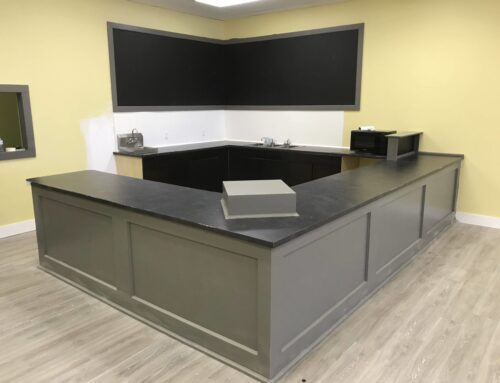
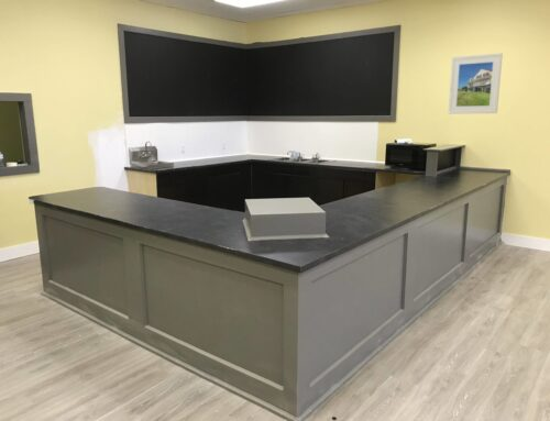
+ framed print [448,52,504,115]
